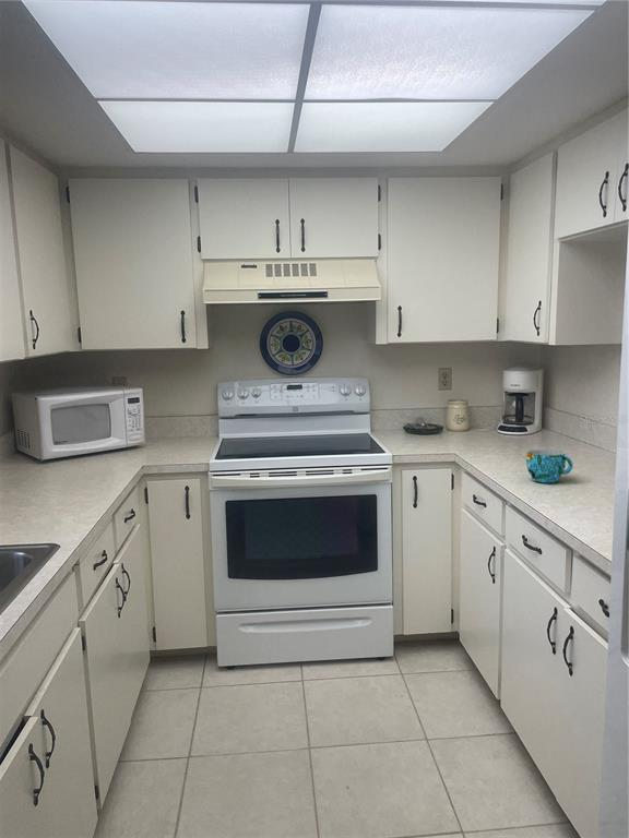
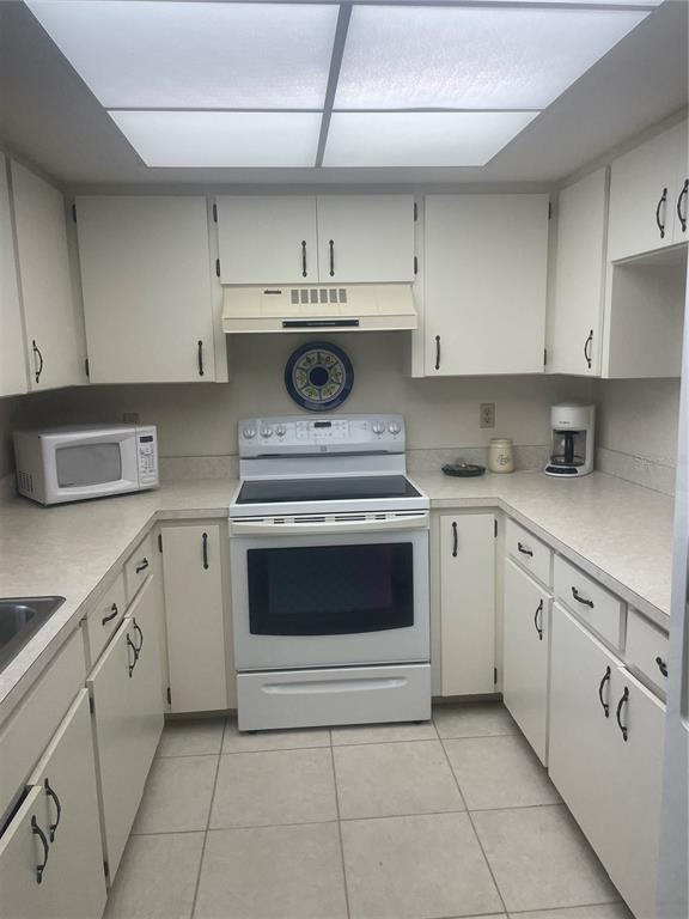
- cup [525,448,574,483]
